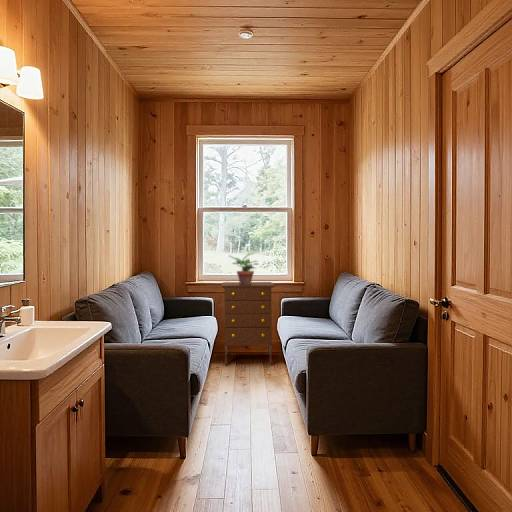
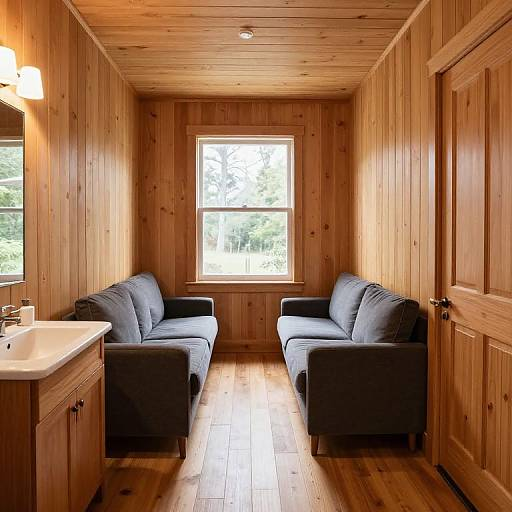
- potted plant [229,252,259,285]
- dresser [221,281,276,366]
